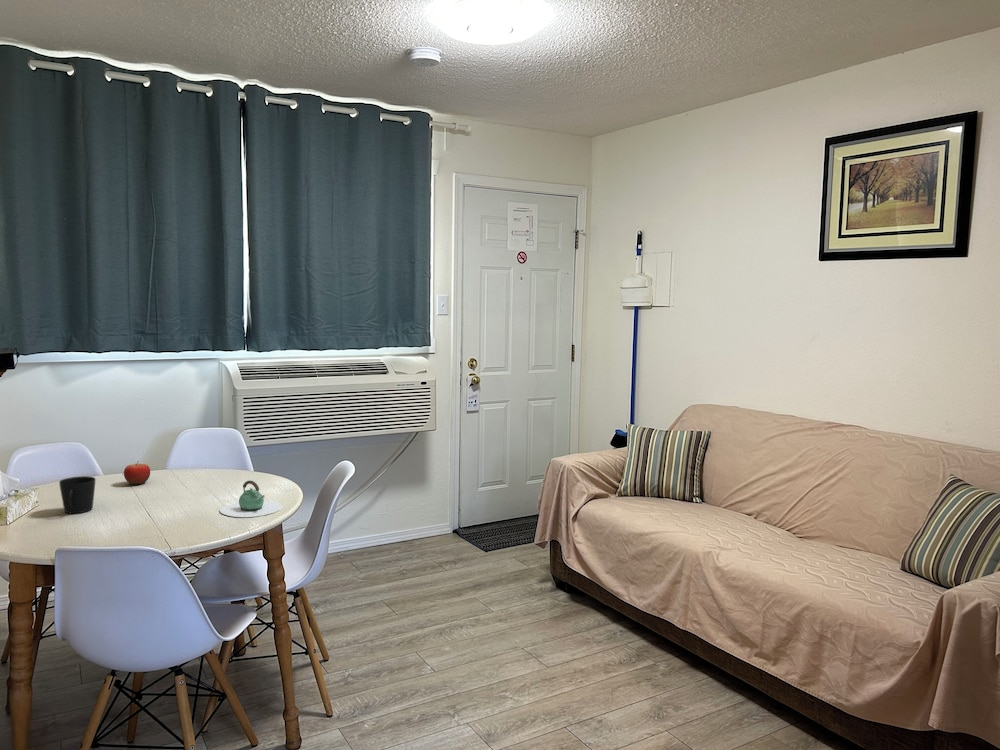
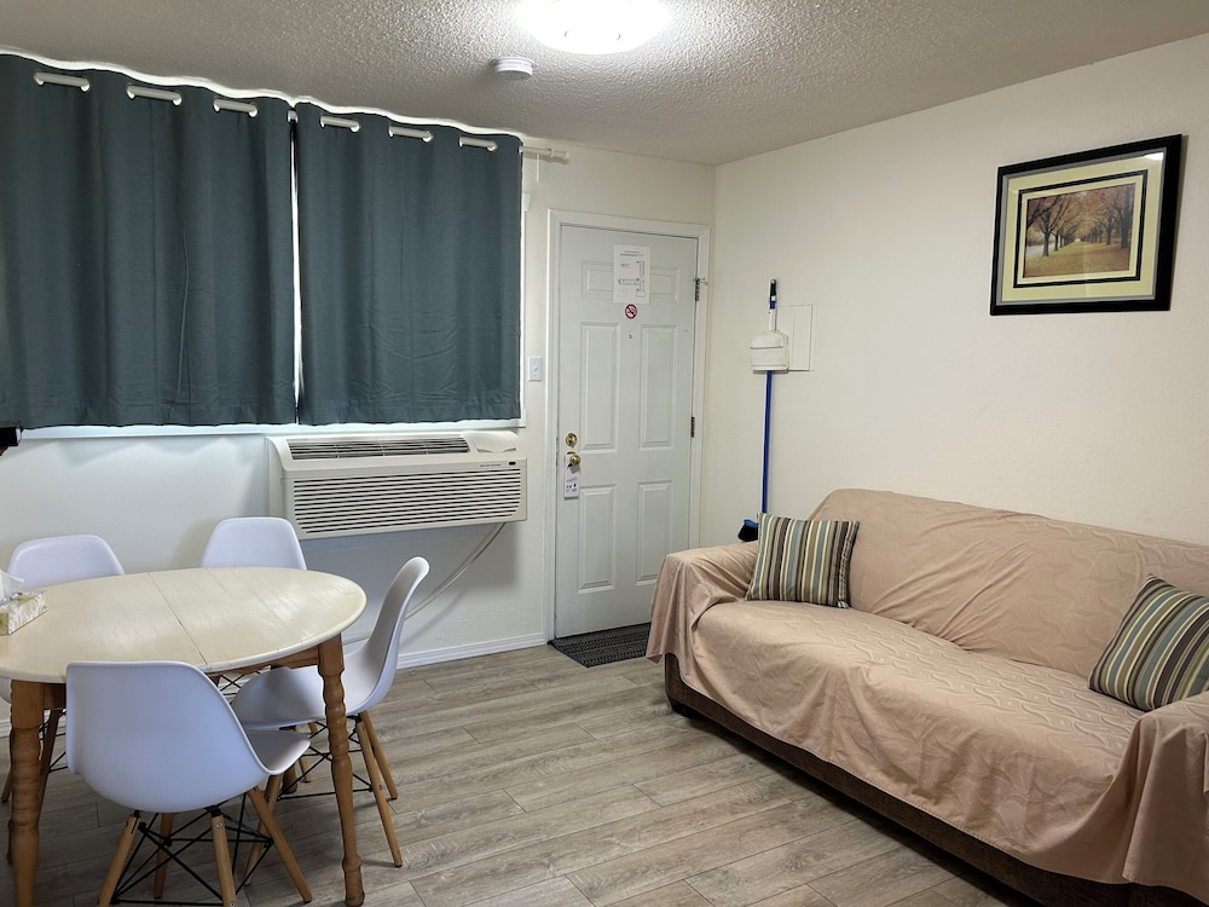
- teapot [219,480,283,518]
- cup [58,475,96,514]
- fruit [123,460,151,485]
